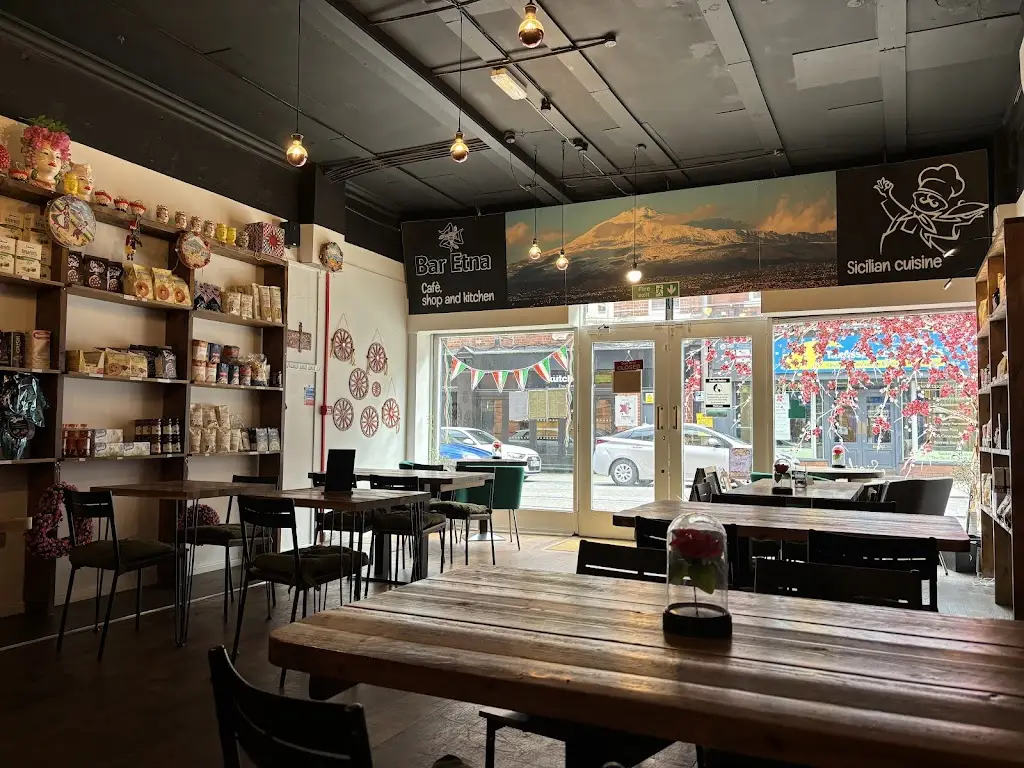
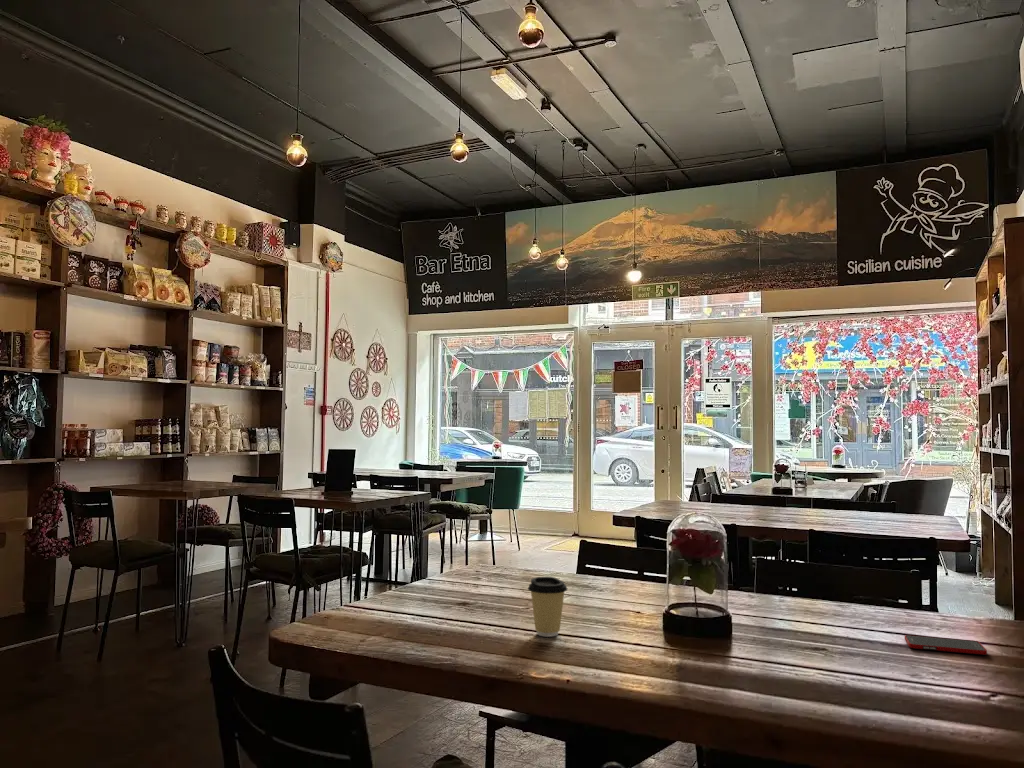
+ coffee cup [527,576,568,638]
+ cell phone [904,634,988,656]
